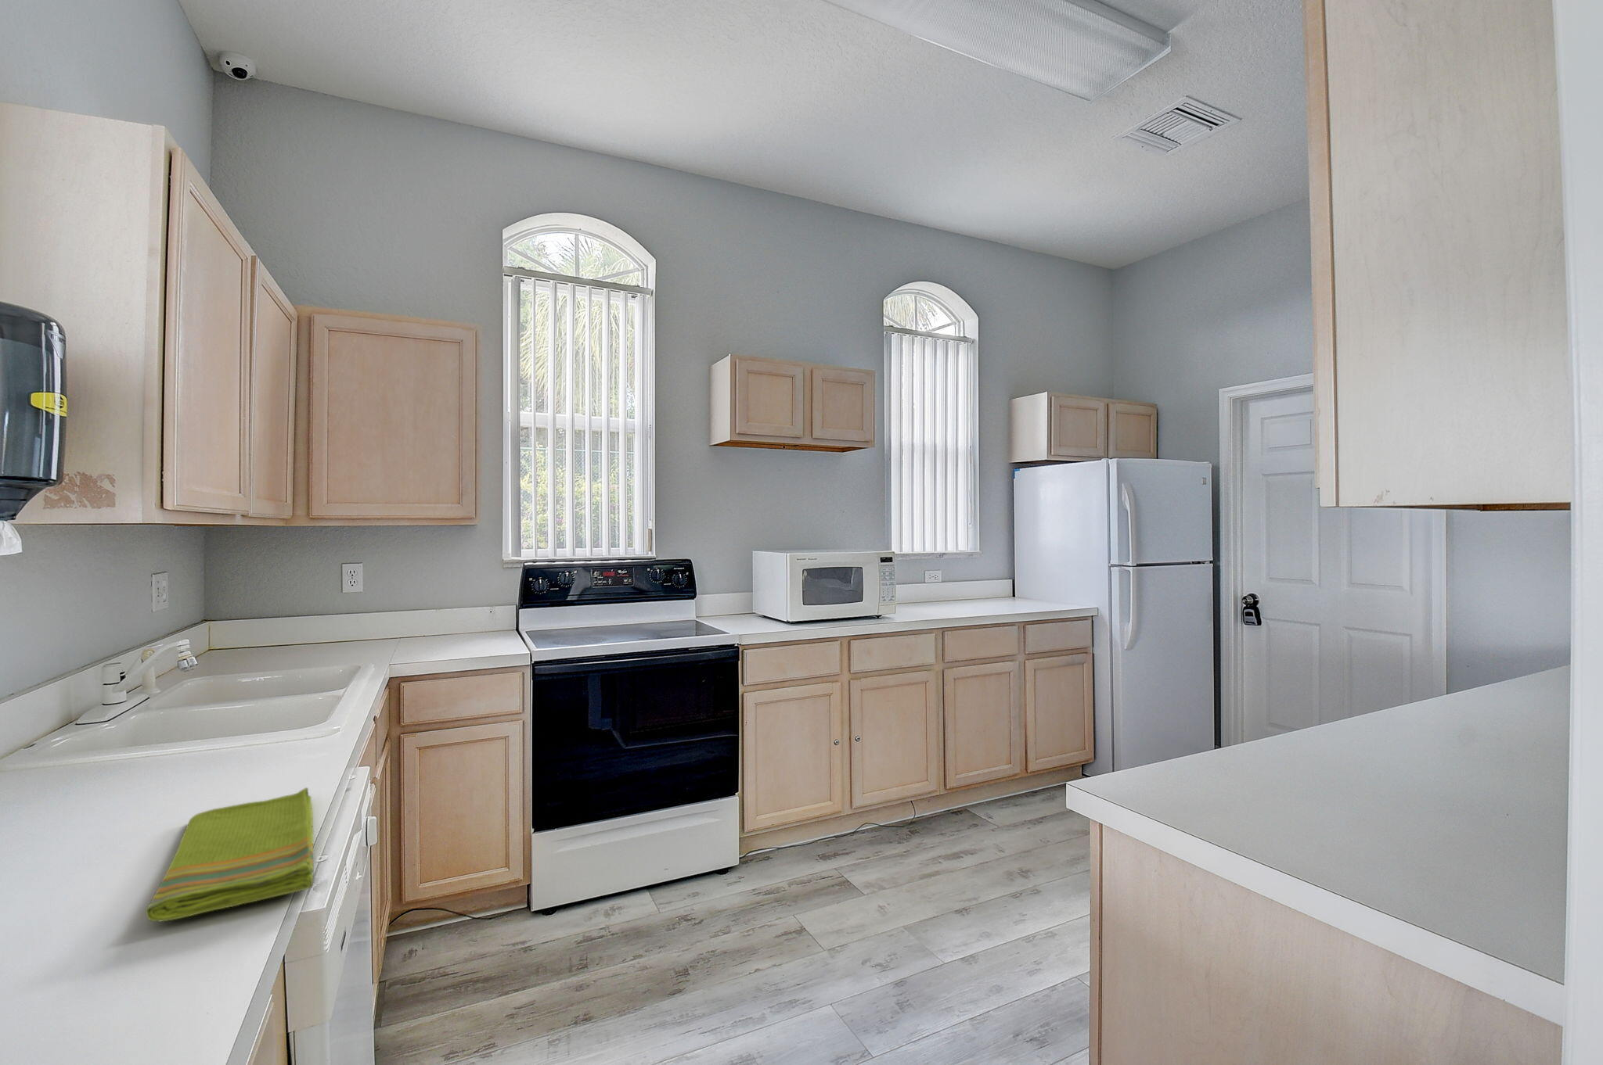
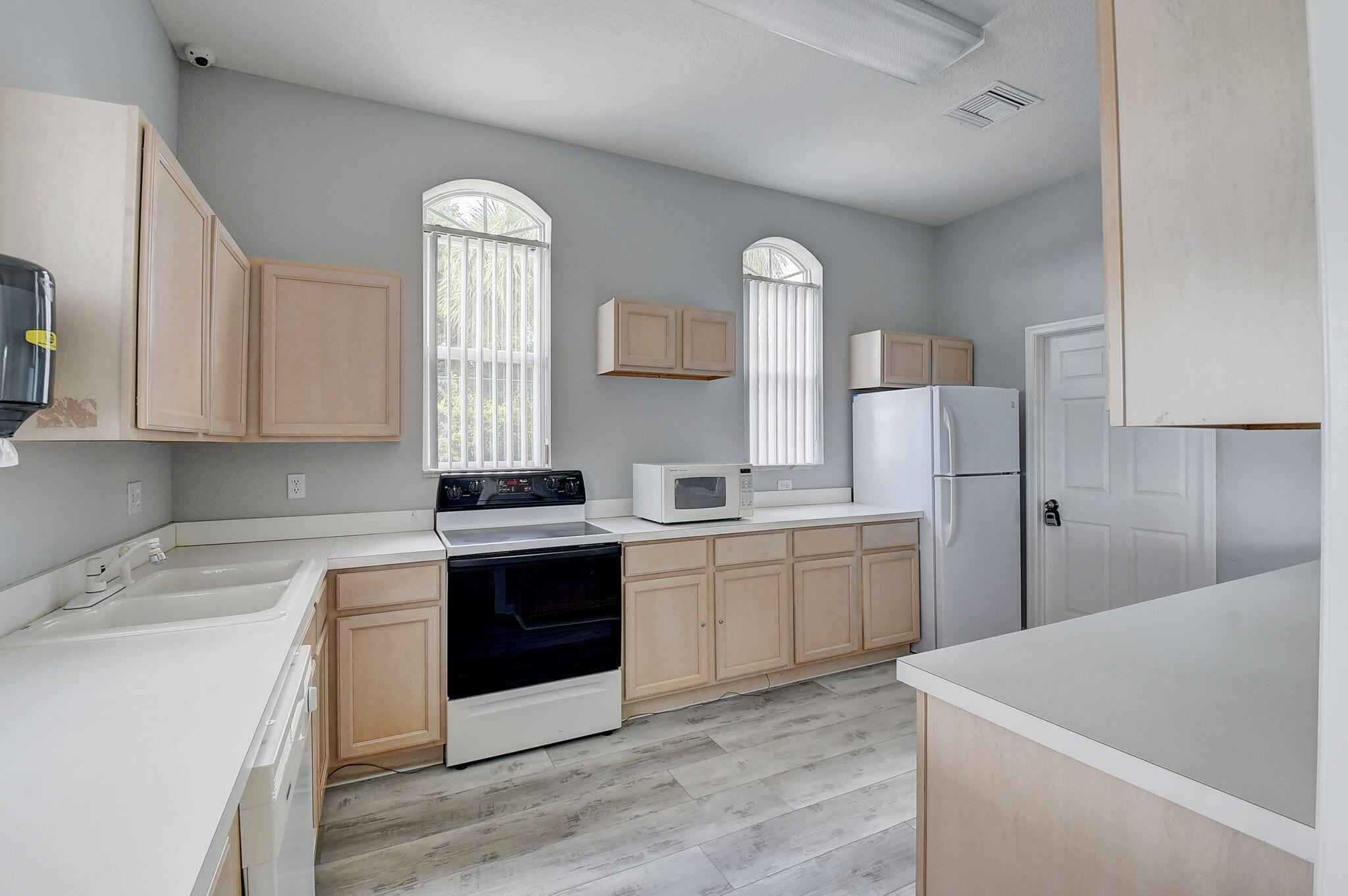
- dish towel [145,787,315,922]
